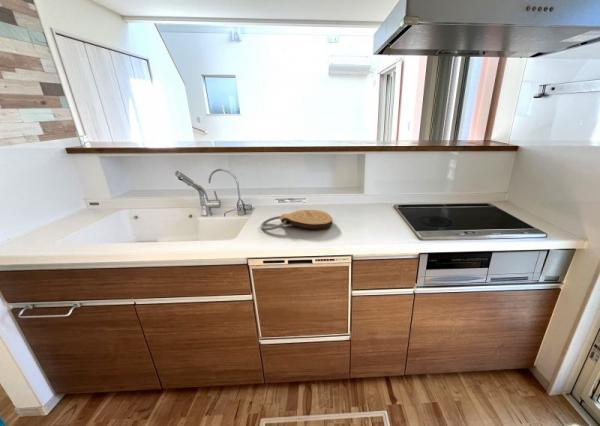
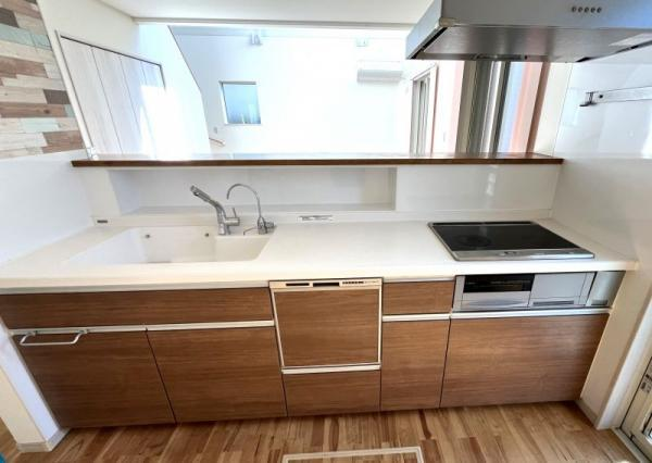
- key chain [260,209,334,231]
